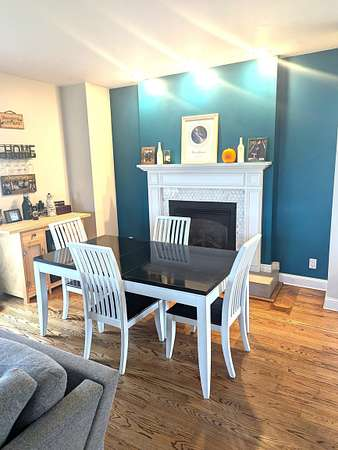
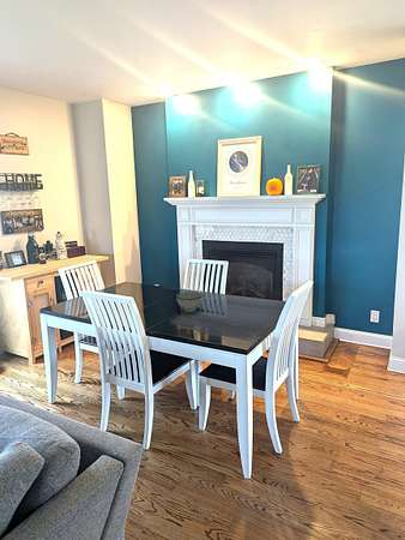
+ bowl [175,290,204,313]
